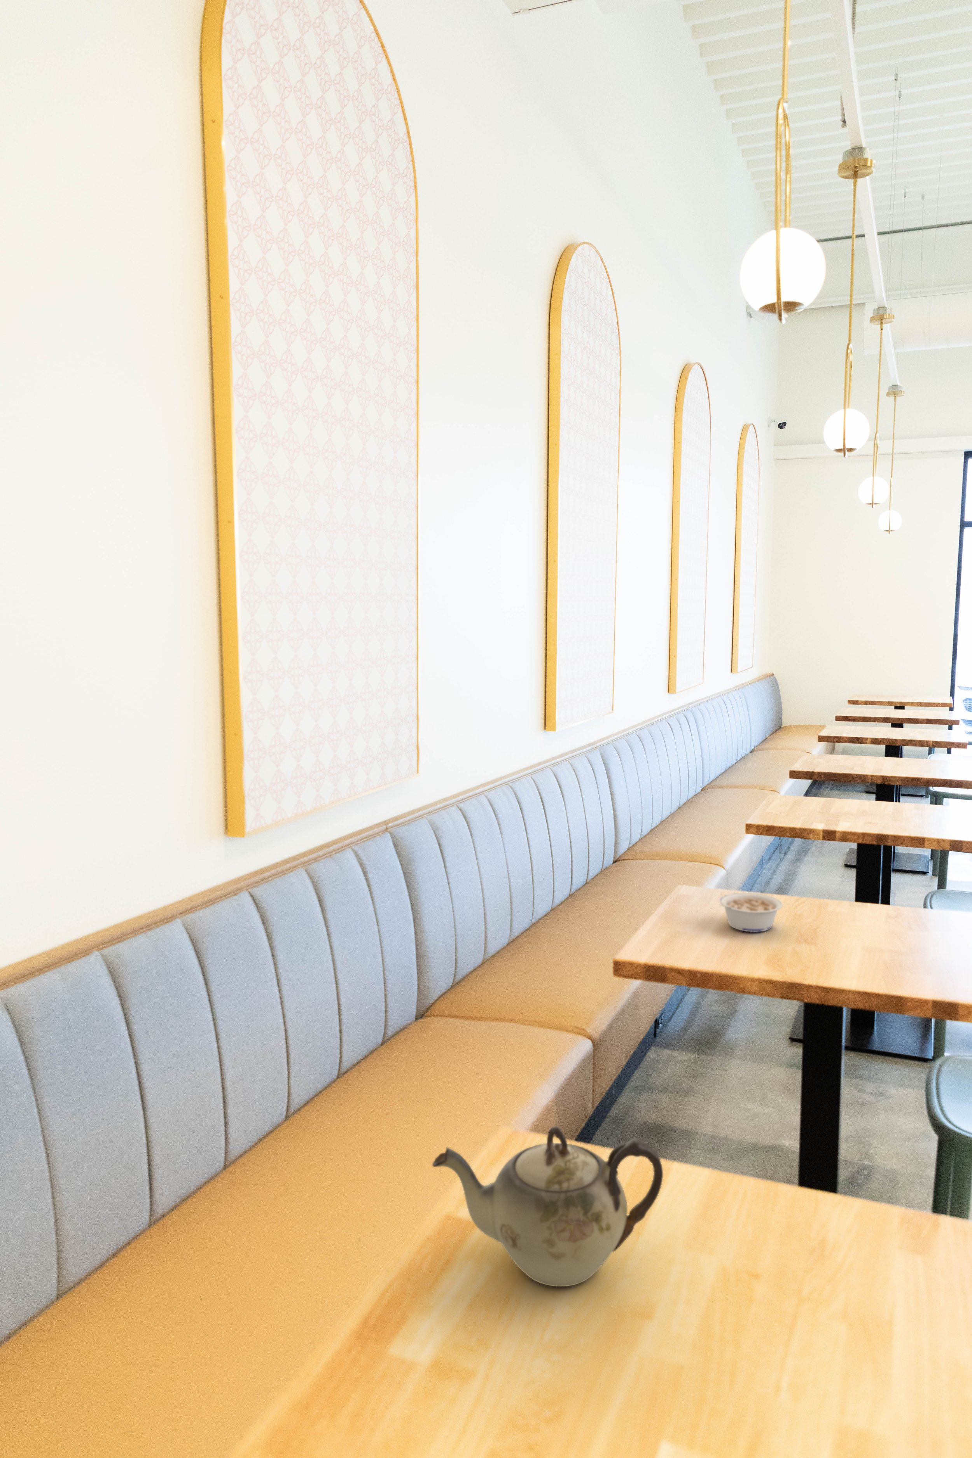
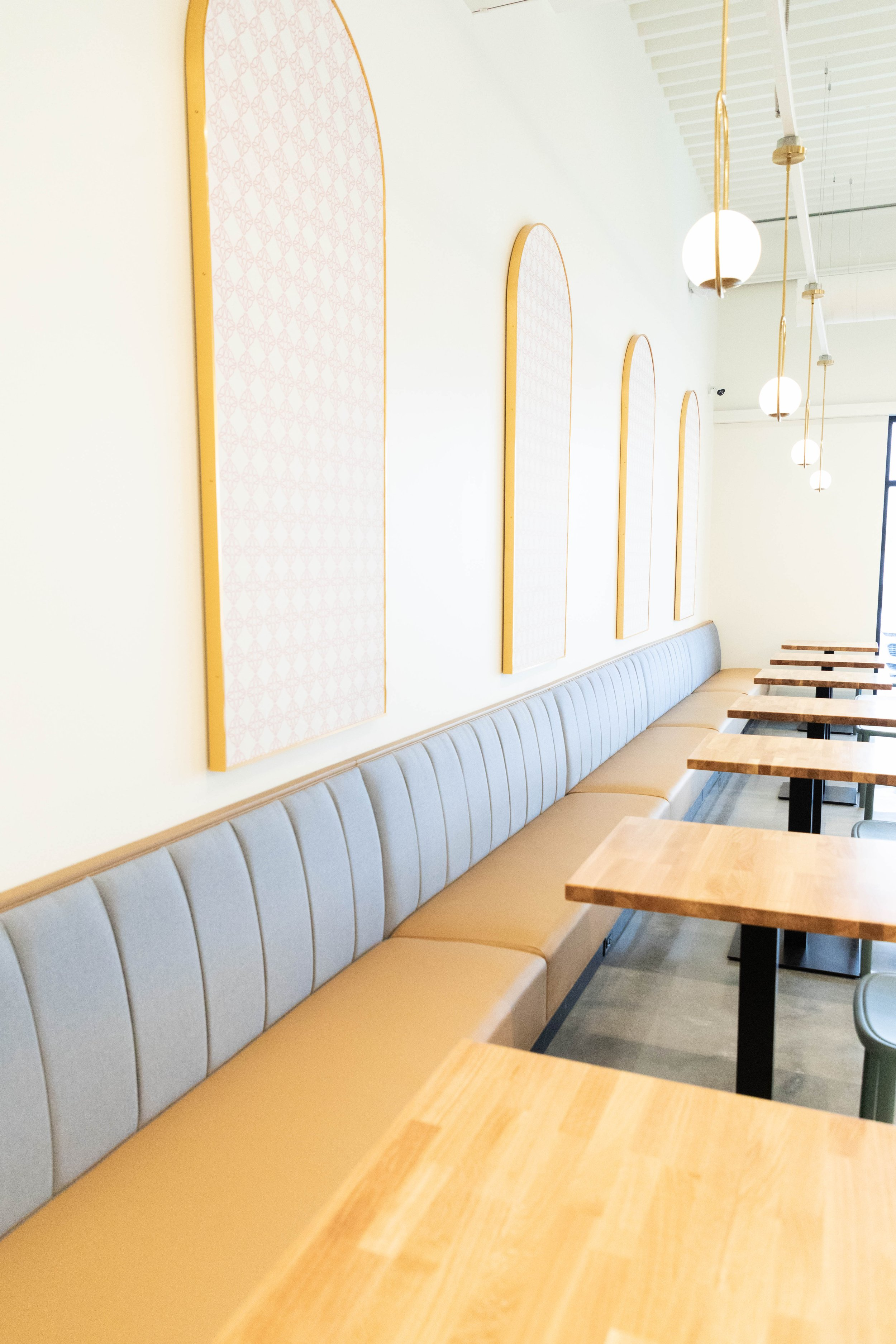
- legume [719,893,783,932]
- teapot [432,1126,663,1287]
